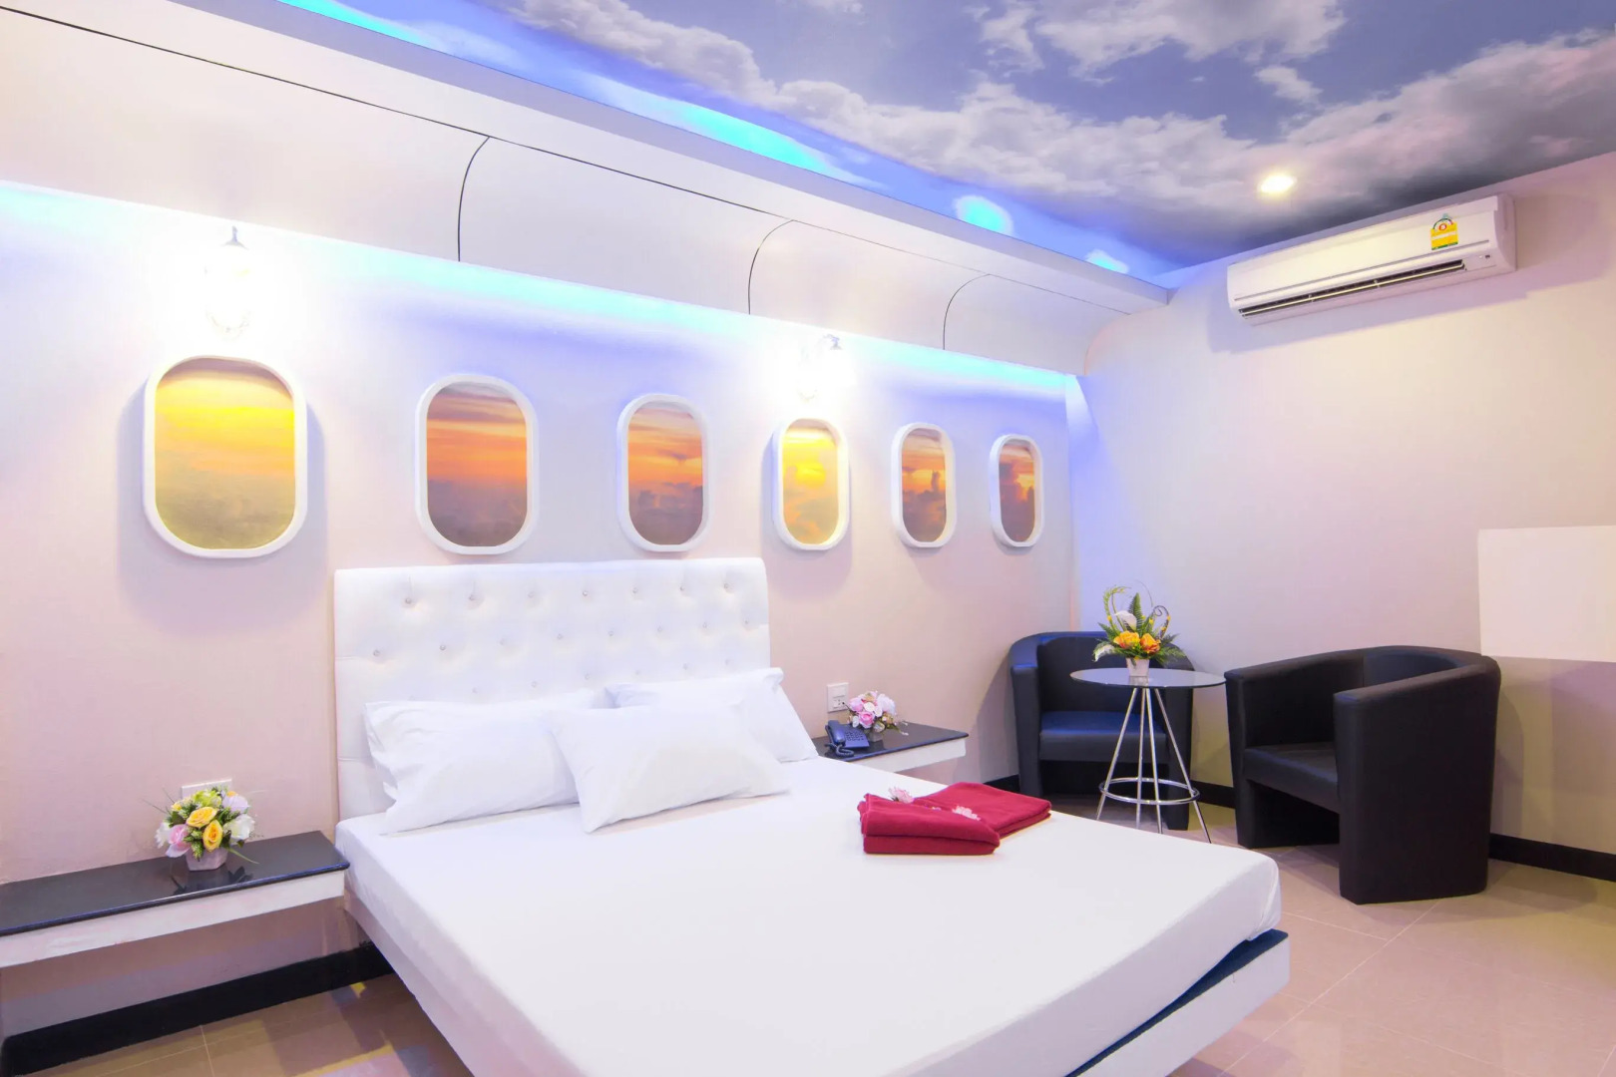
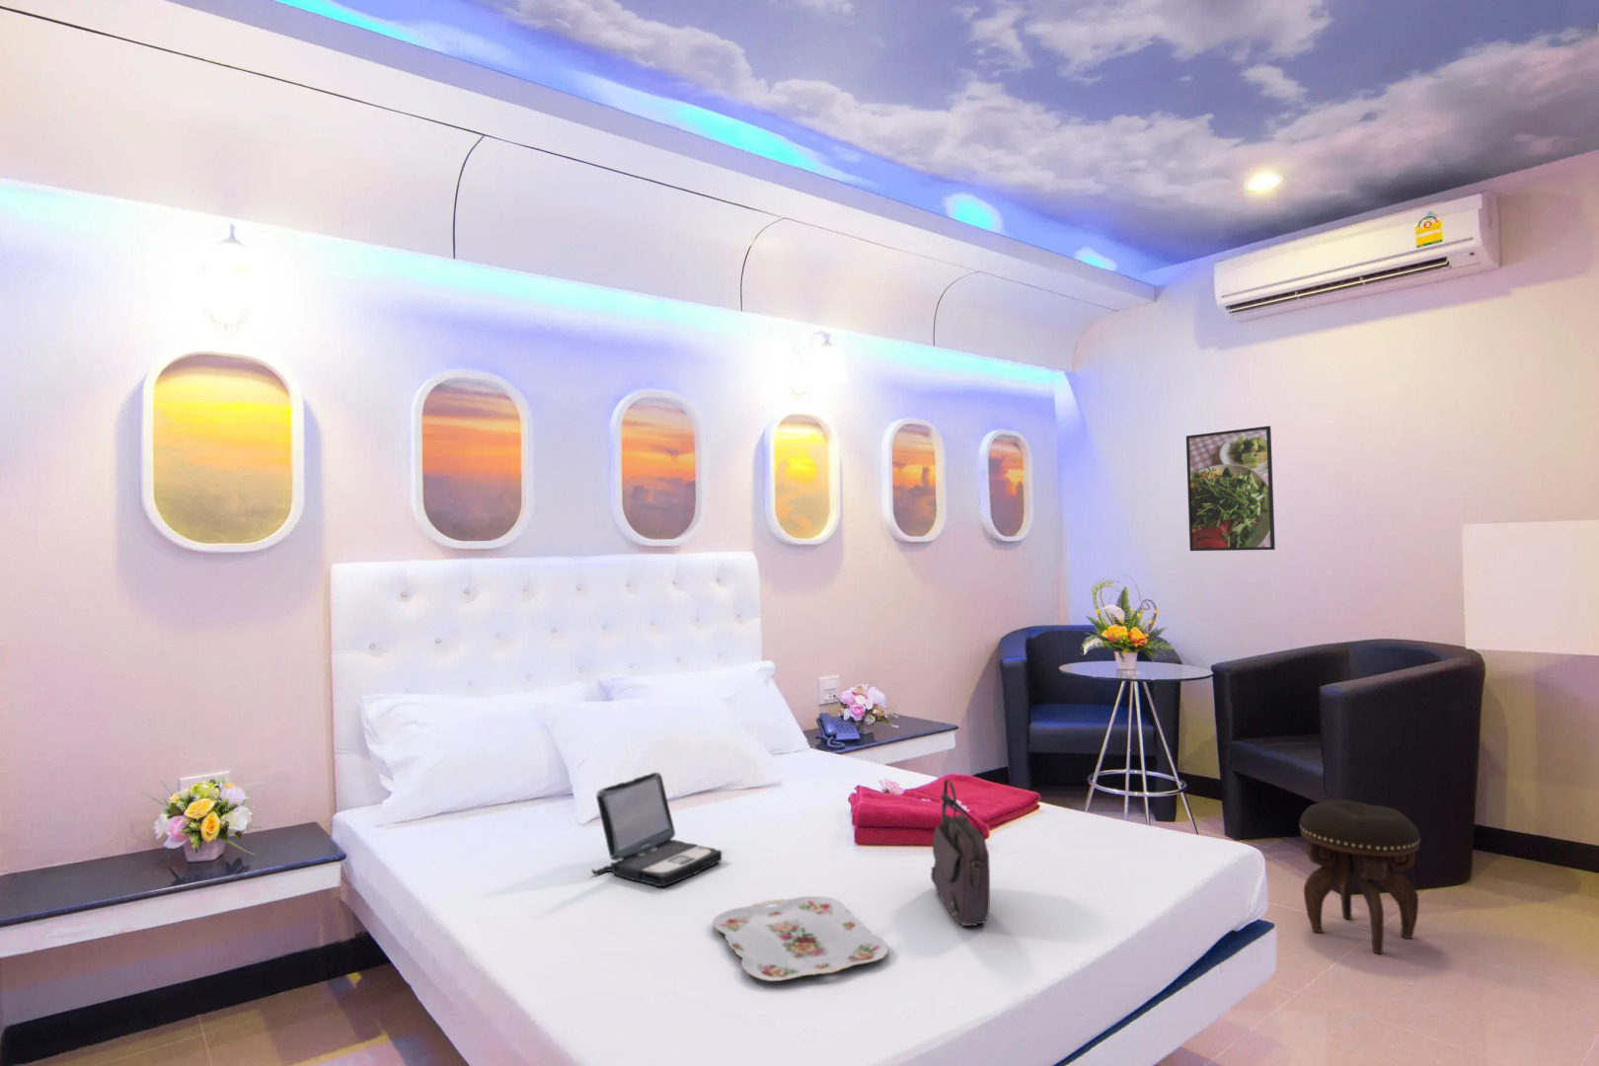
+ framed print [1185,426,1277,552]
+ serving tray [711,895,889,982]
+ laptop [590,771,722,888]
+ handbag [930,778,991,927]
+ footstool [1298,798,1422,954]
